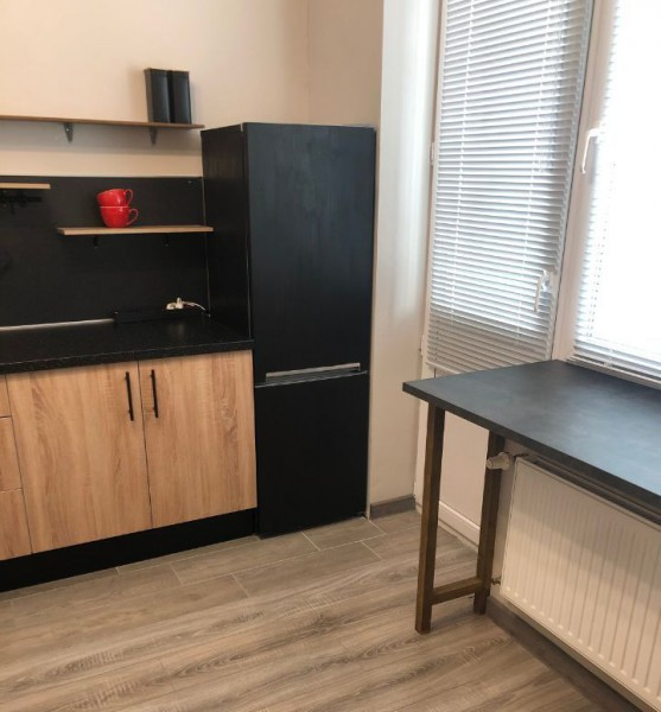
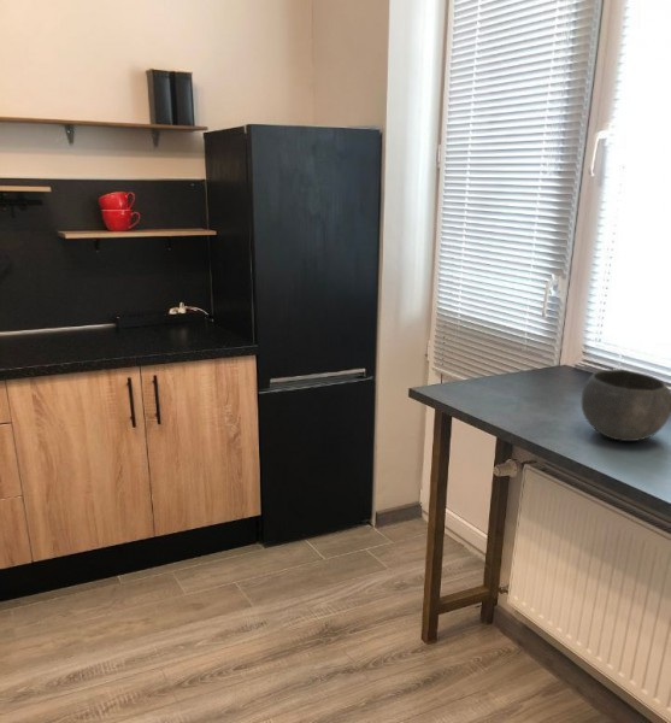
+ bowl [581,369,671,442]
